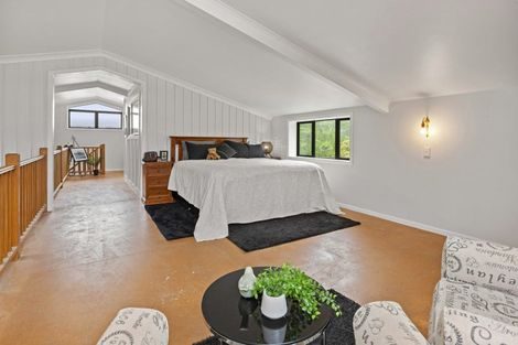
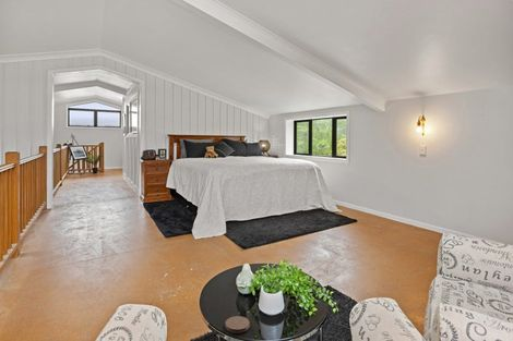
+ coaster [225,315,250,334]
